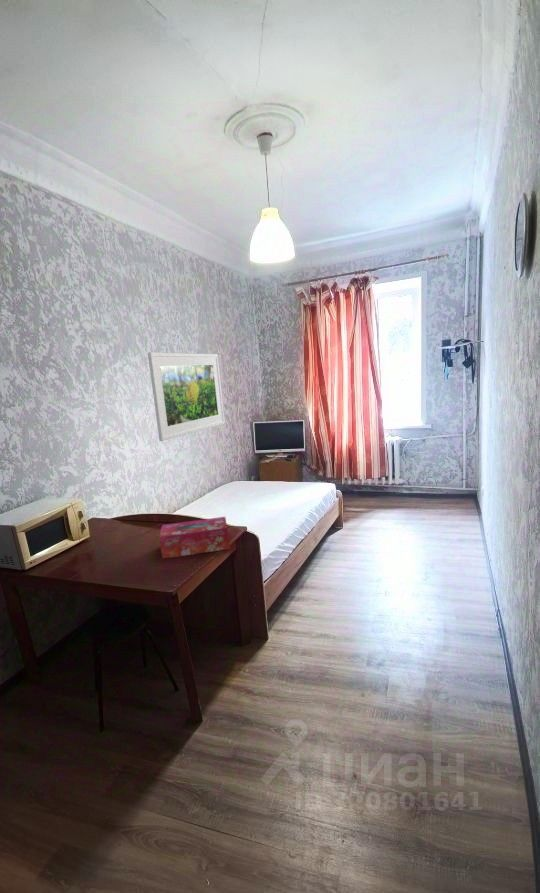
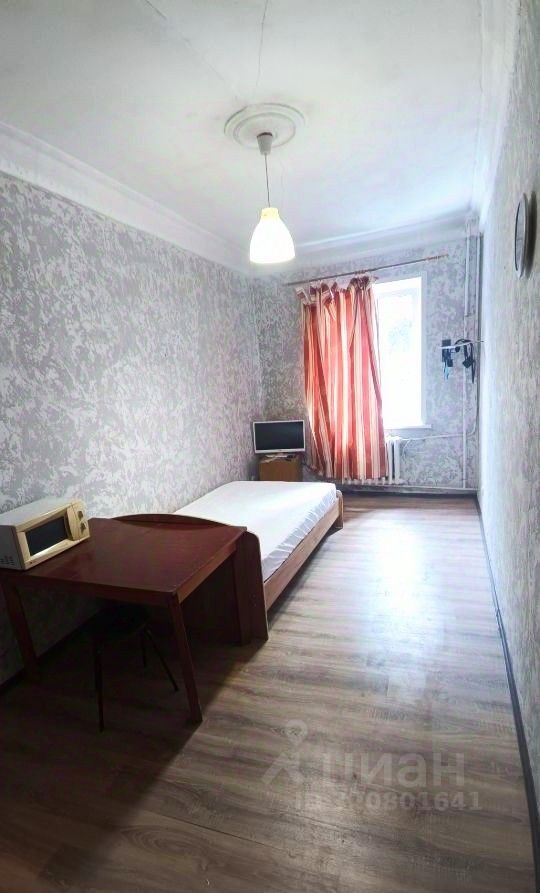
- tissue box [158,516,230,559]
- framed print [147,351,226,442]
